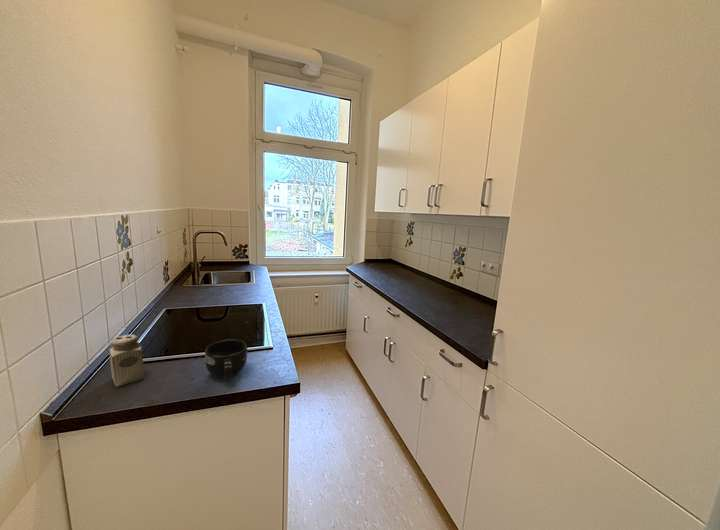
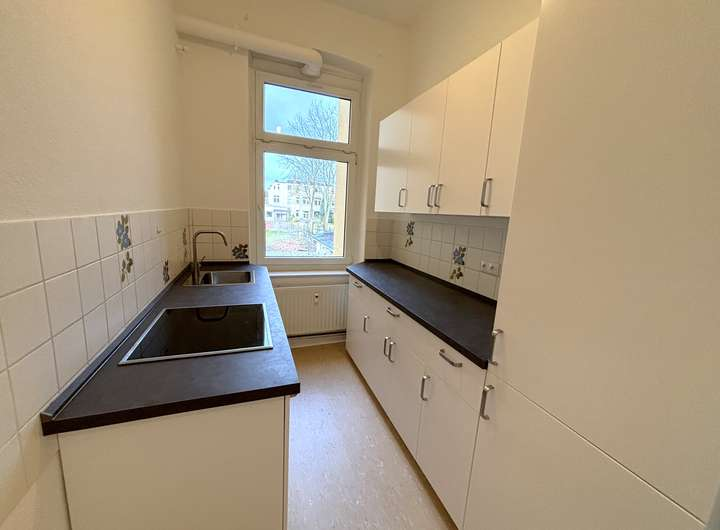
- mug [204,338,248,380]
- salt shaker [108,334,145,388]
